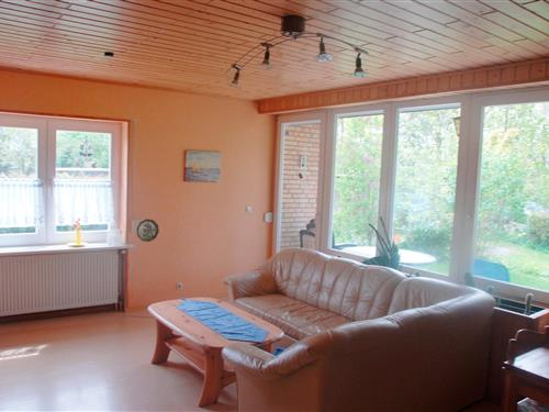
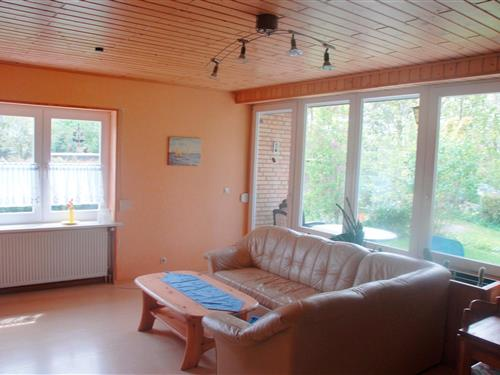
- decorative plate [136,219,160,243]
